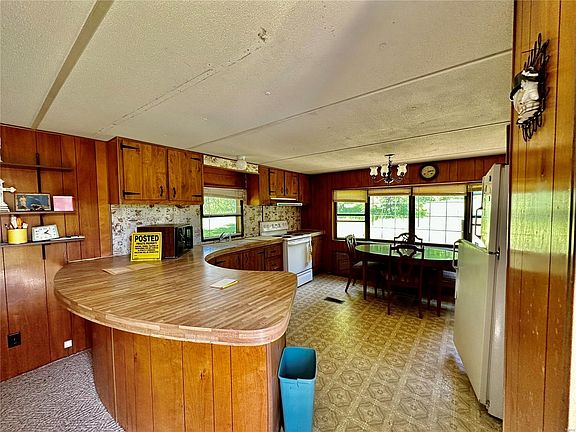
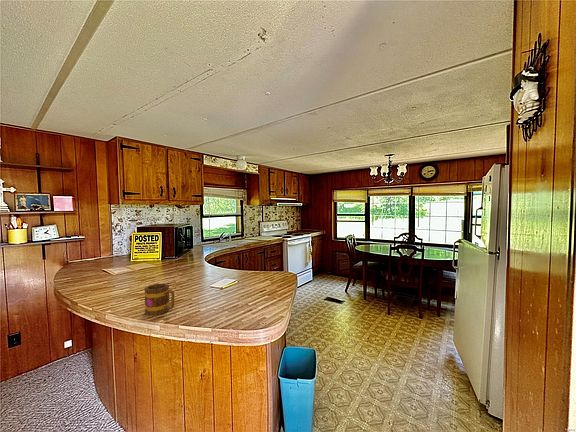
+ mug [143,283,175,316]
